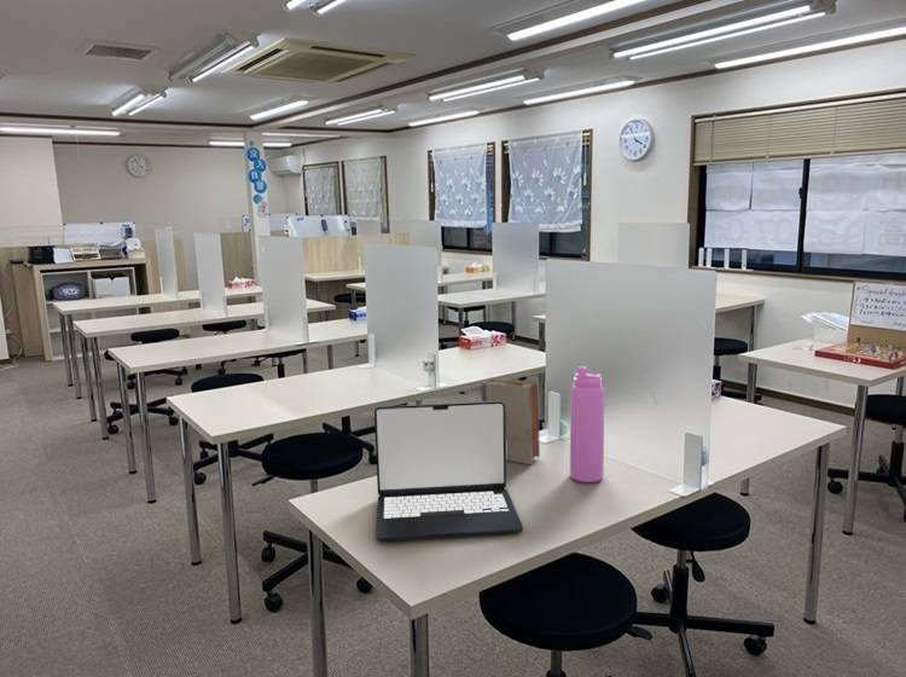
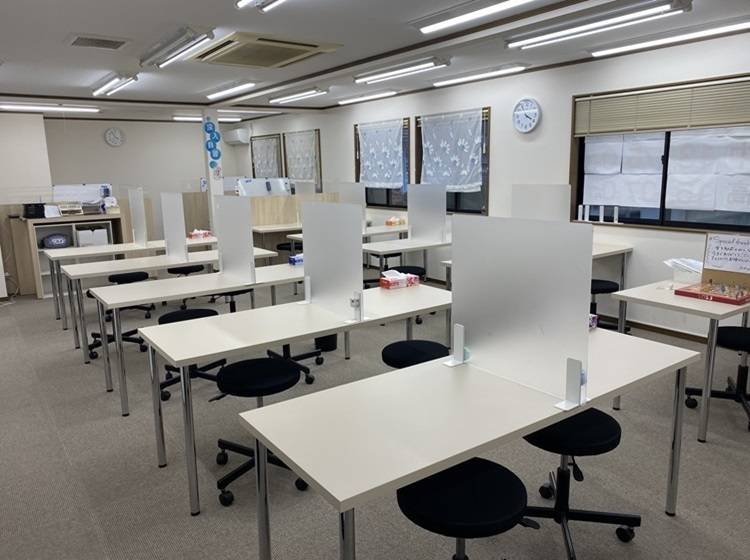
- laptop [373,401,524,543]
- water bottle [569,365,606,484]
- book [480,377,541,465]
